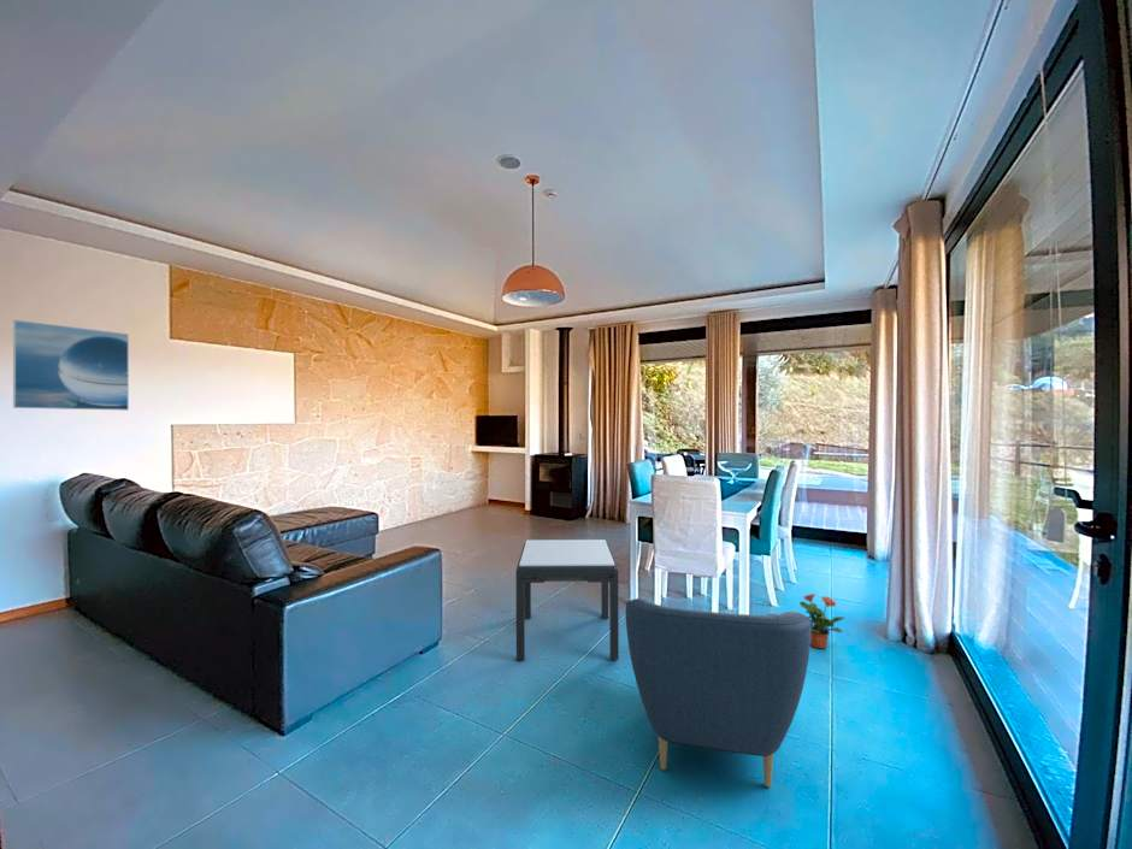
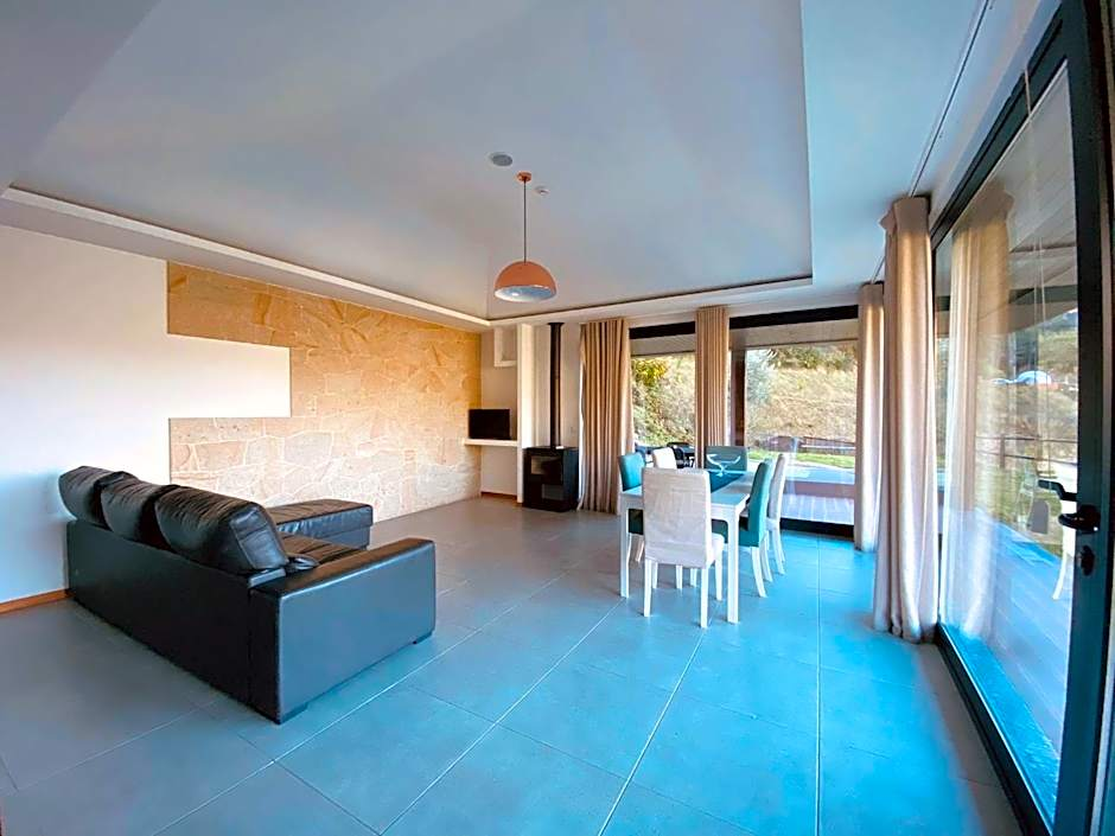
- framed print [12,319,130,412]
- side table [515,538,620,661]
- potted plant [798,592,845,649]
- armchair [625,597,810,789]
